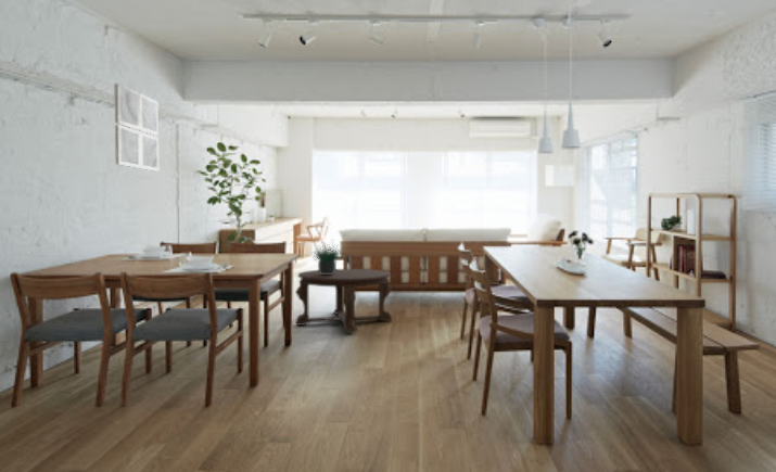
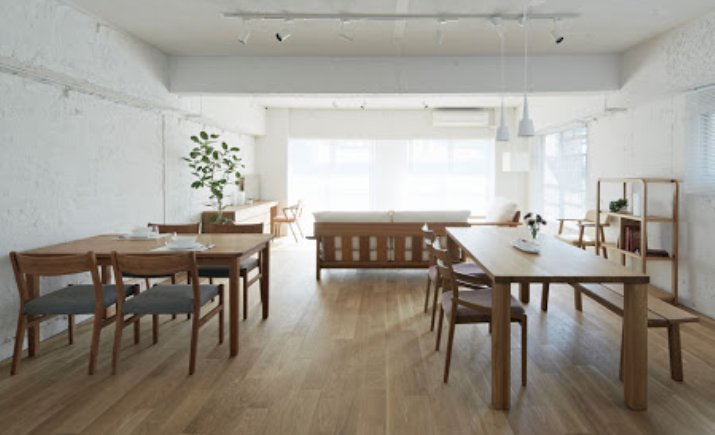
- coffee table [294,268,394,334]
- potted plant [309,239,348,275]
- wall art [113,82,160,173]
